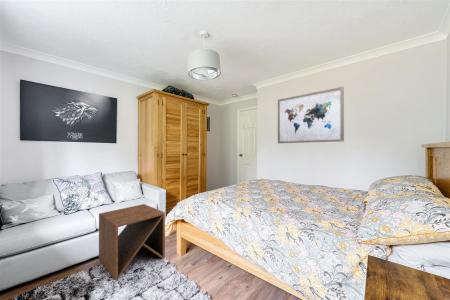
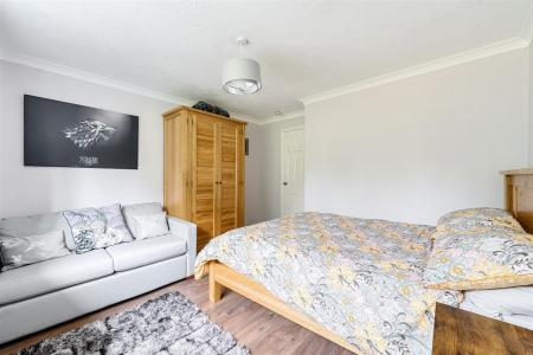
- wall art [277,86,345,144]
- side table [98,203,166,281]
